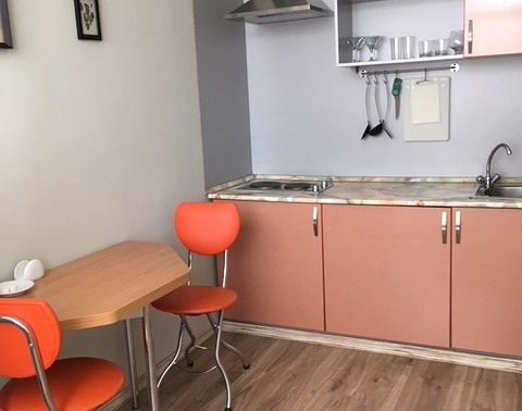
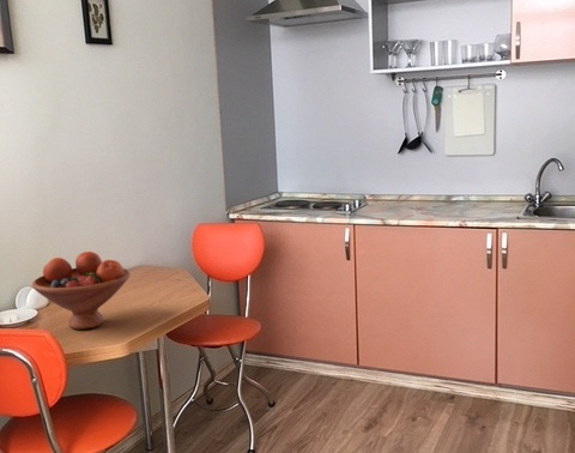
+ fruit bowl [31,250,132,331]
